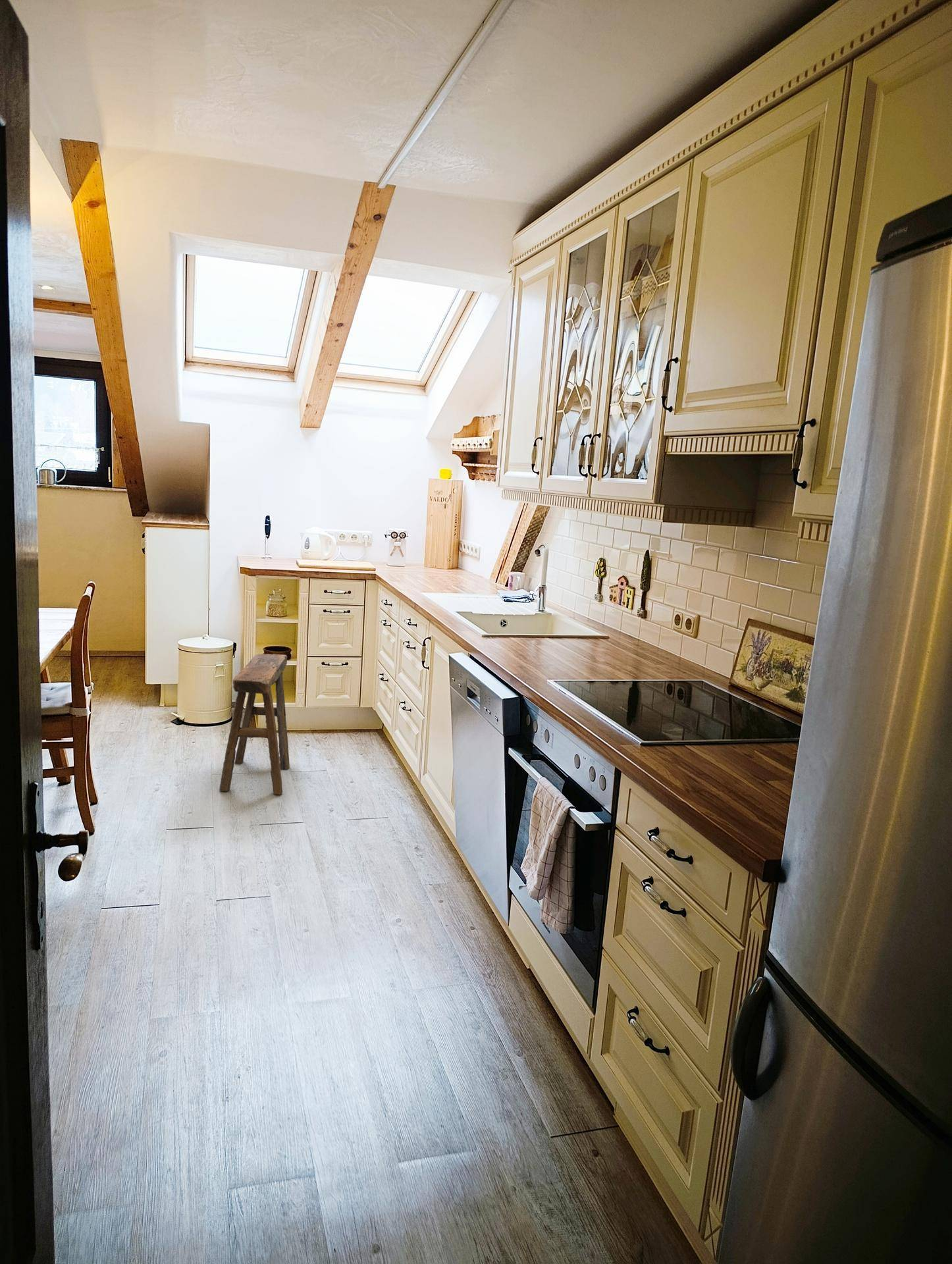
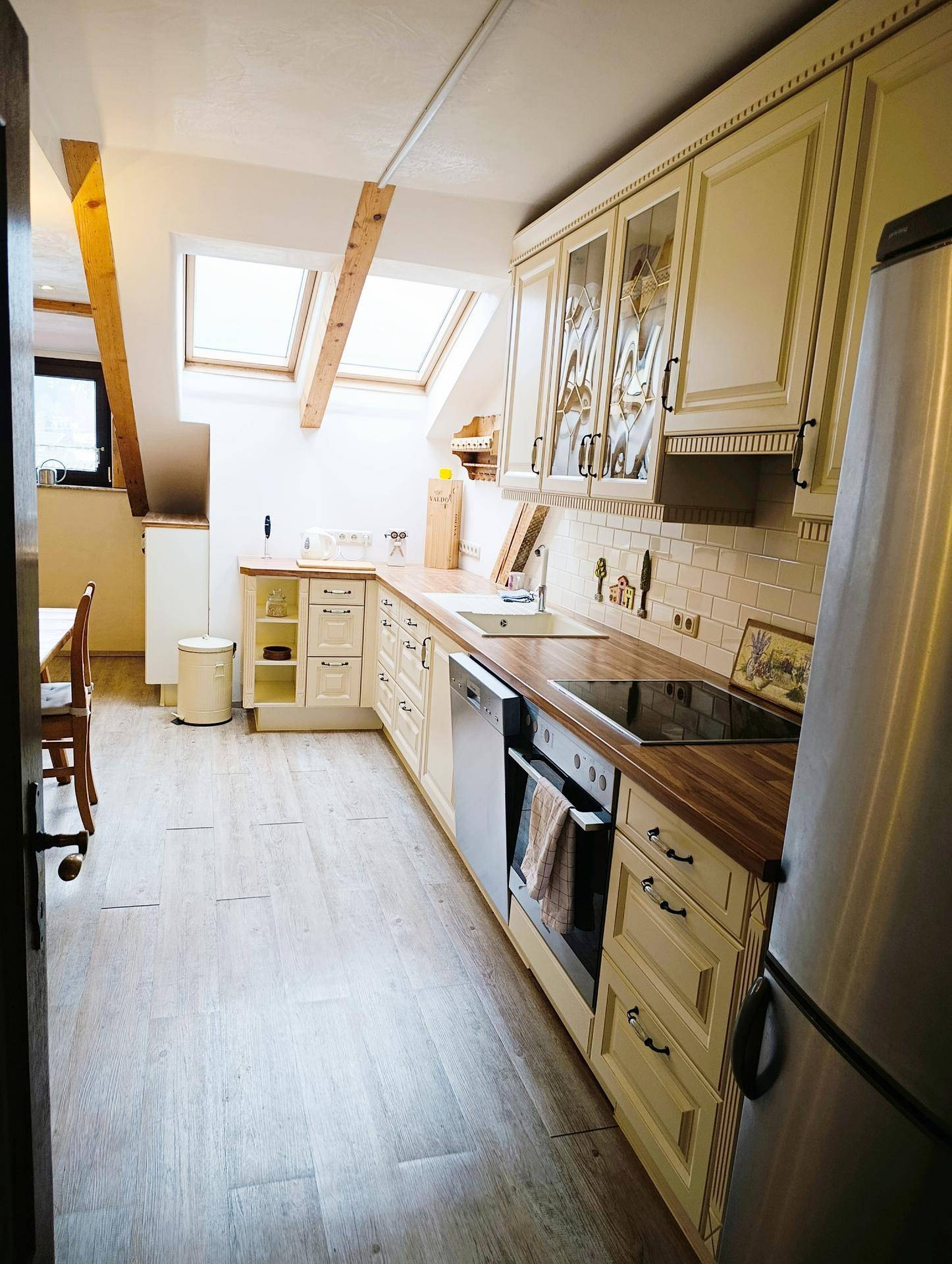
- stool [219,654,290,795]
